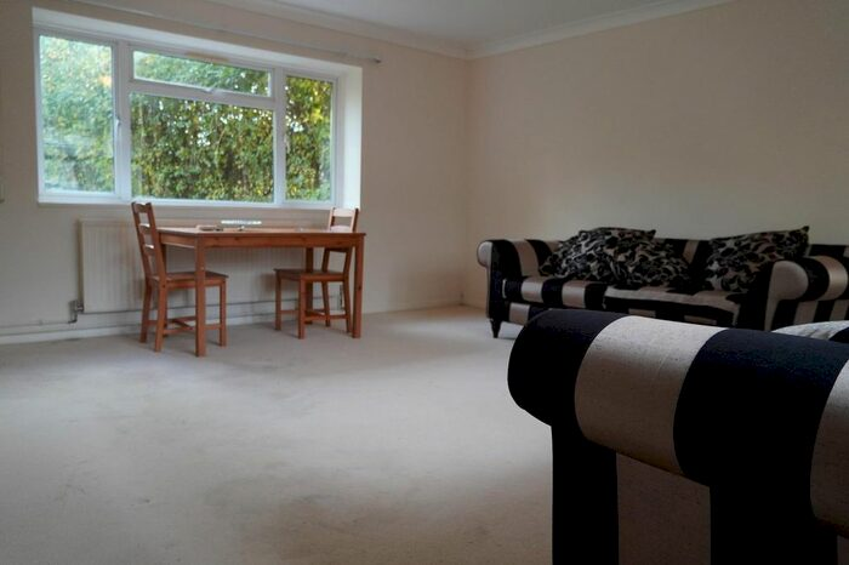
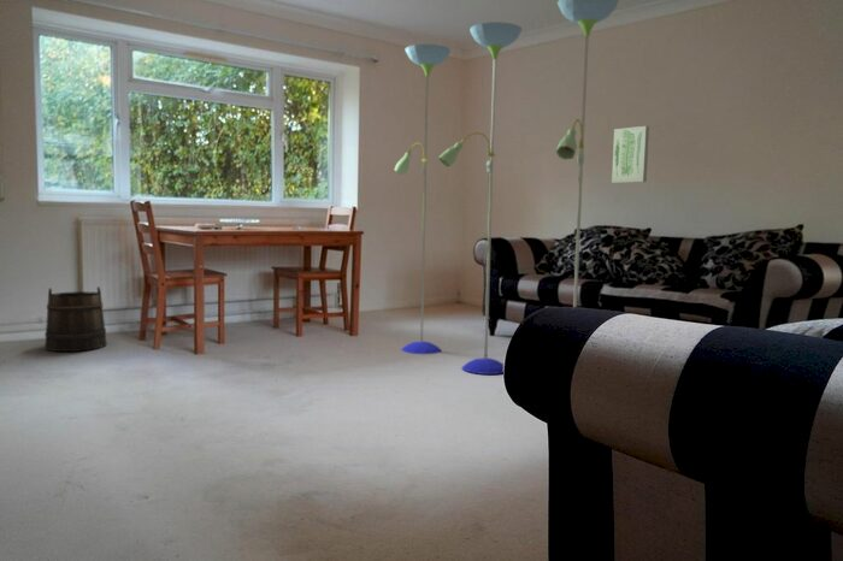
+ floor lamp [394,0,620,376]
+ bucket [43,285,108,353]
+ wall art [611,125,650,184]
